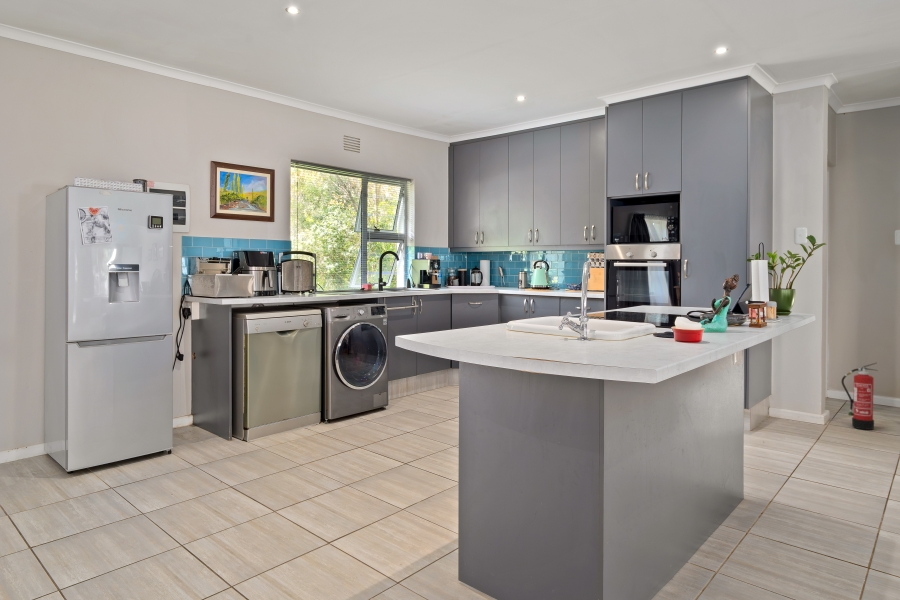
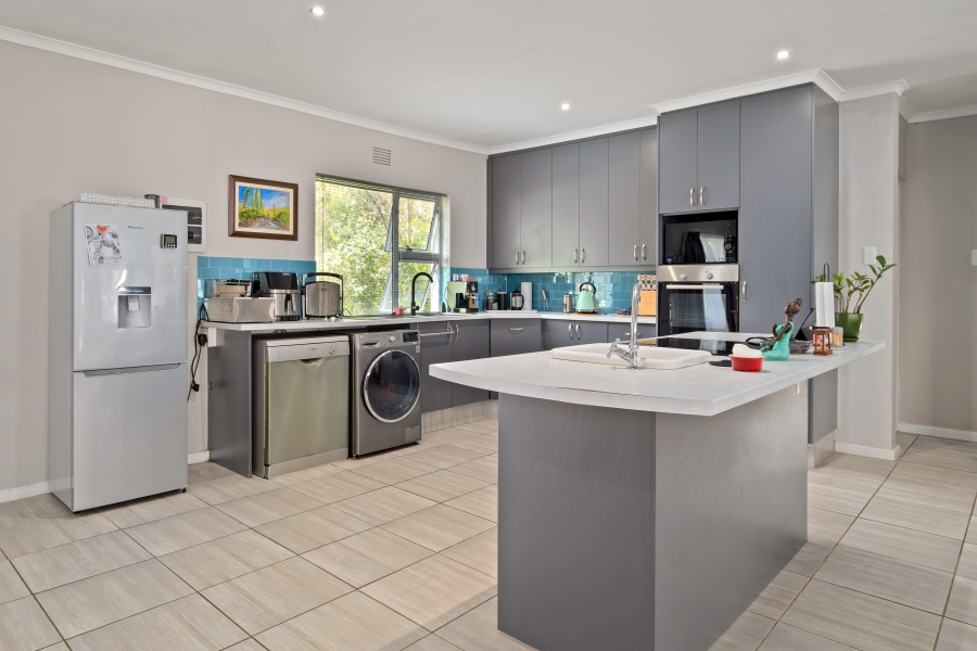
- fire extinguisher [841,362,879,431]
